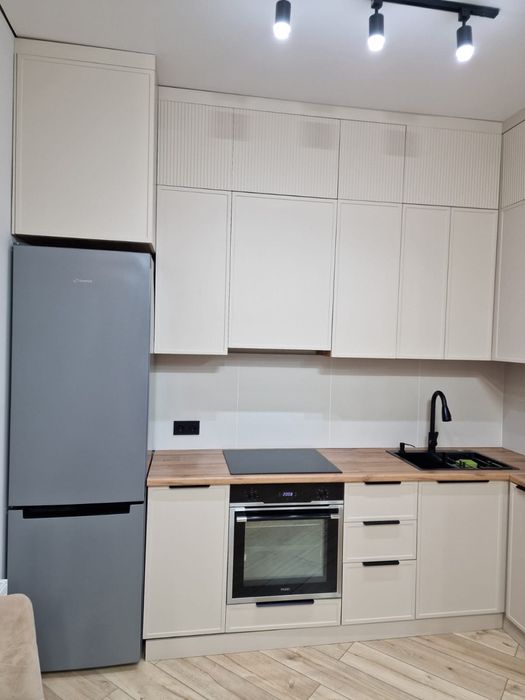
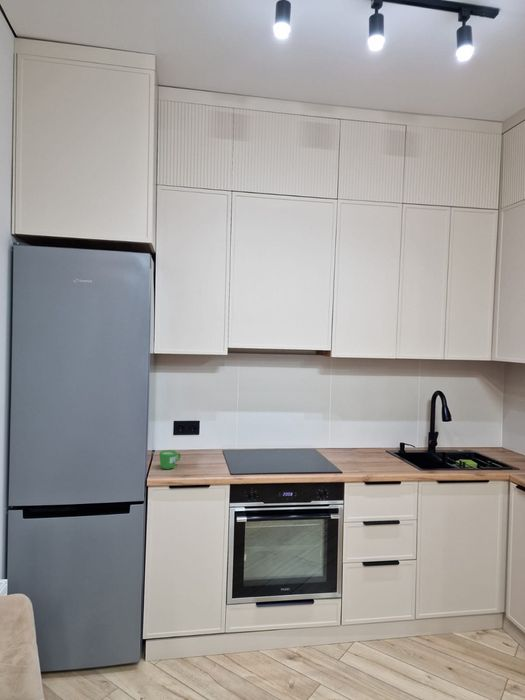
+ mug [158,449,182,470]
